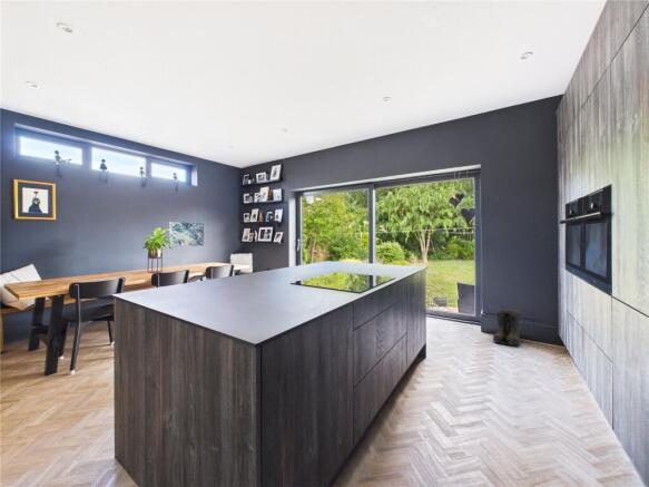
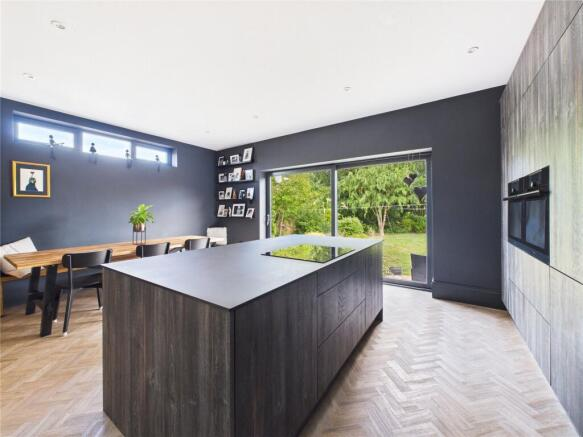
- wall art [168,221,205,247]
- boots [492,309,521,347]
